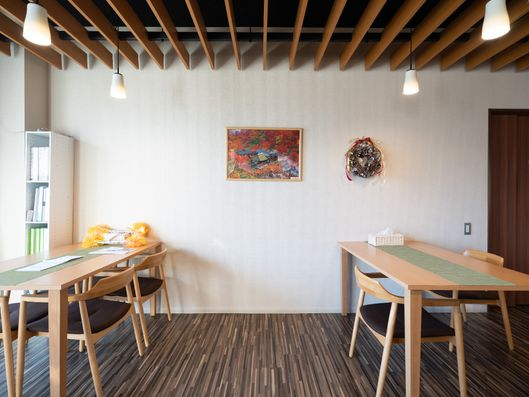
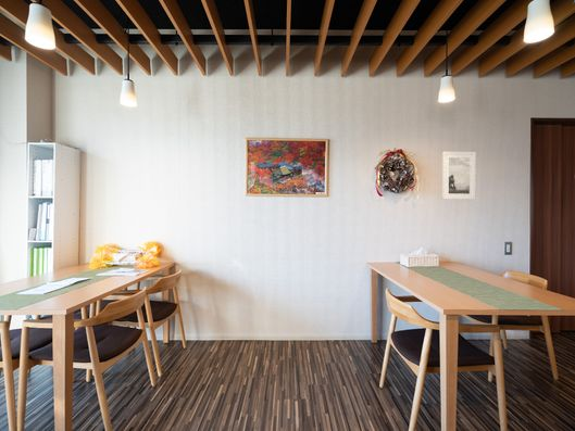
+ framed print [441,151,477,201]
